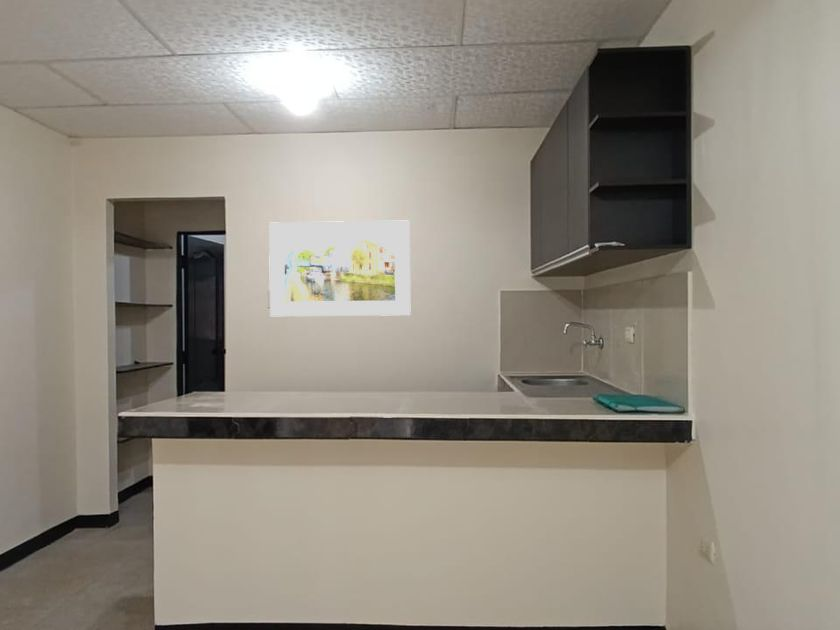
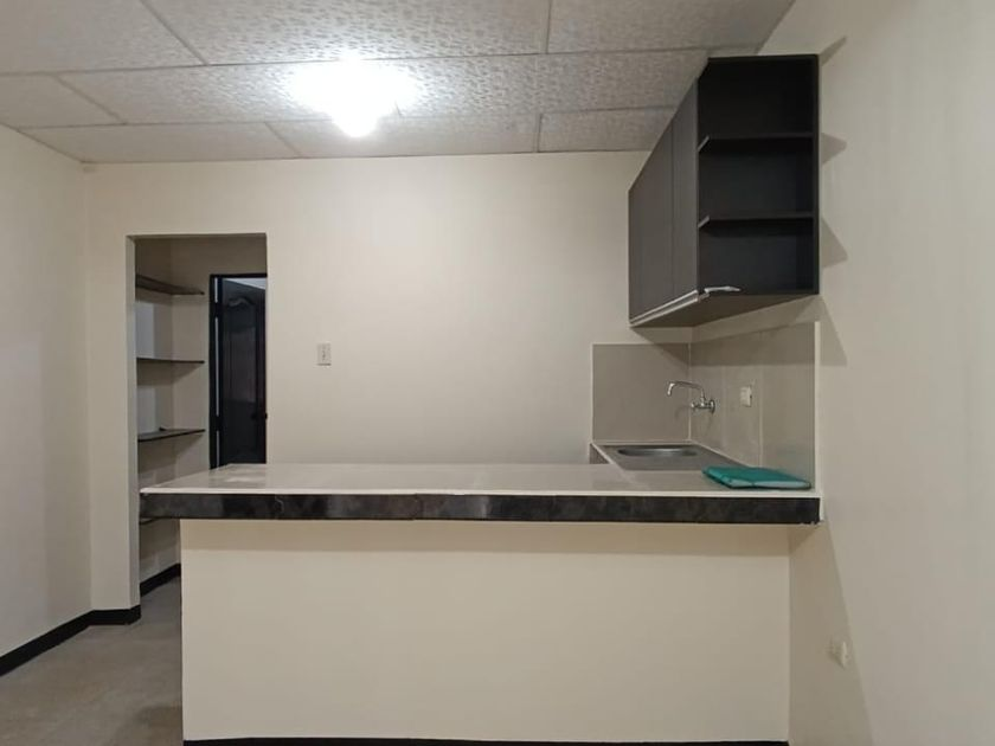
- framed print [268,219,412,317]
